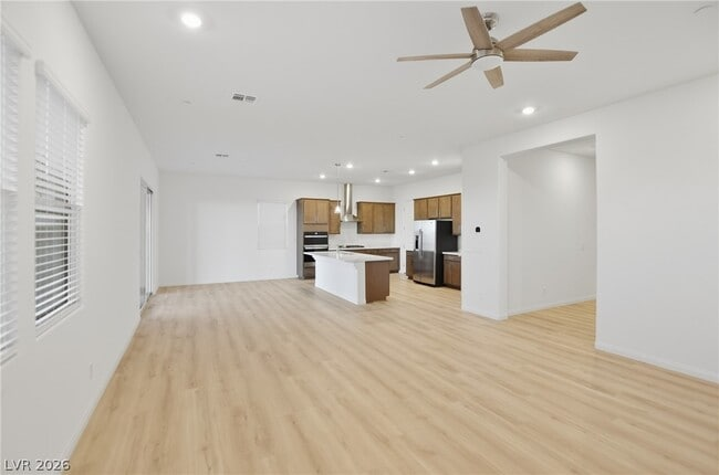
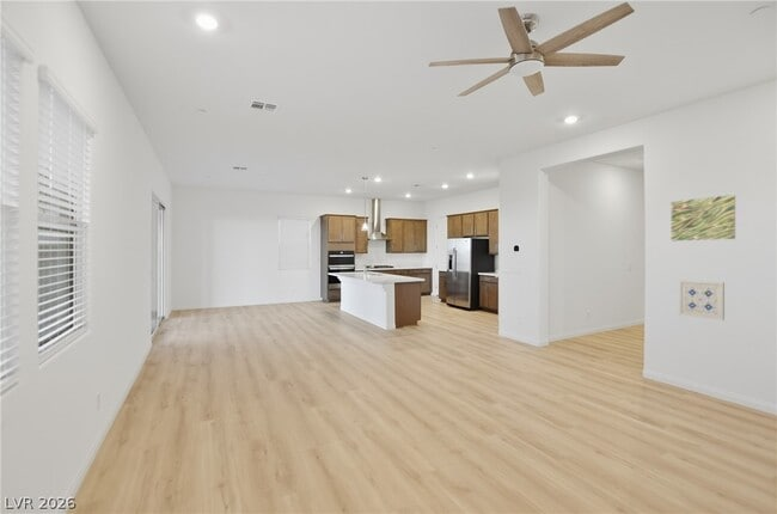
+ wall art [671,194,736,241]
+ wall art [678,280,726,322]
